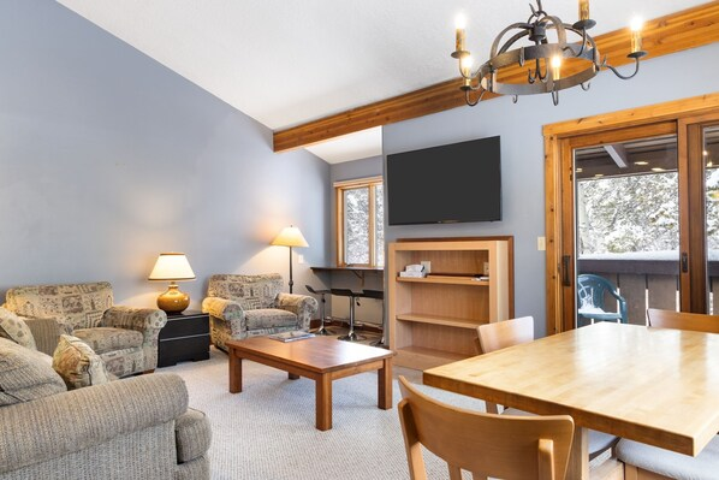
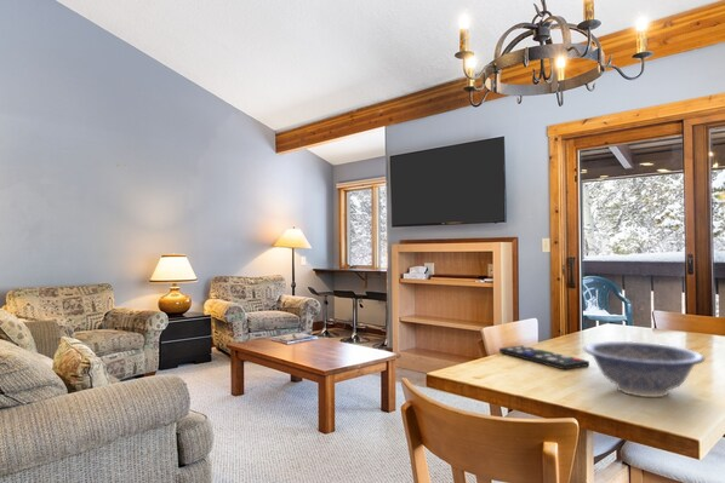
+ remote control [498,345,590,370]
+ decorative bowl [583,340,706,398]
